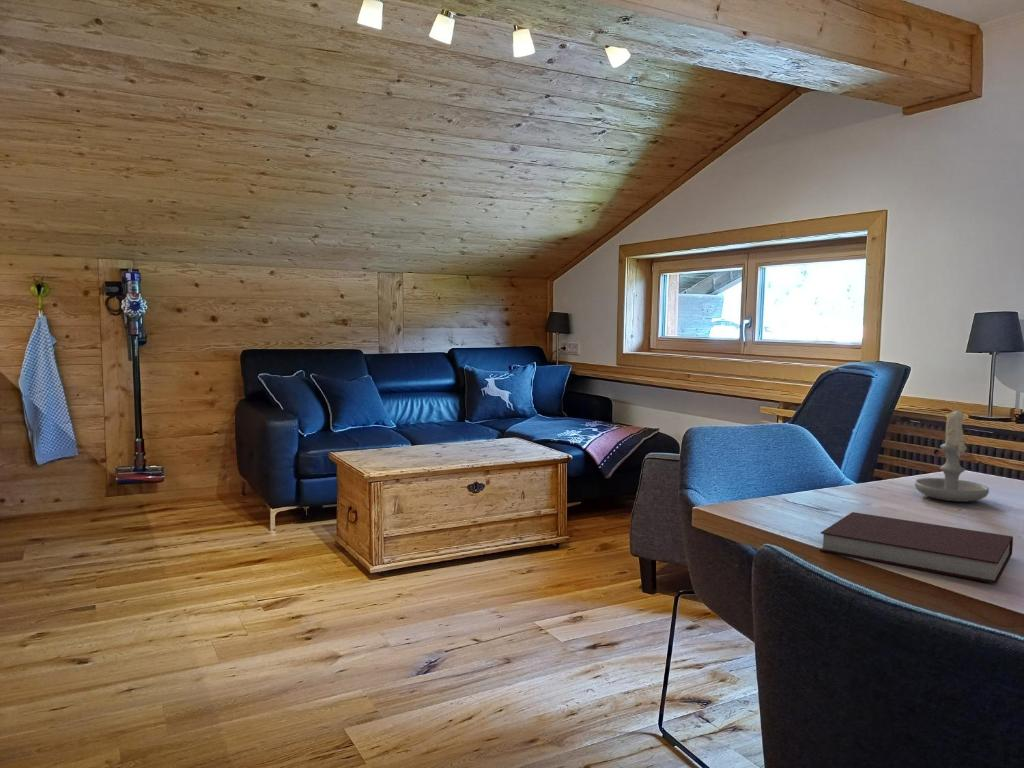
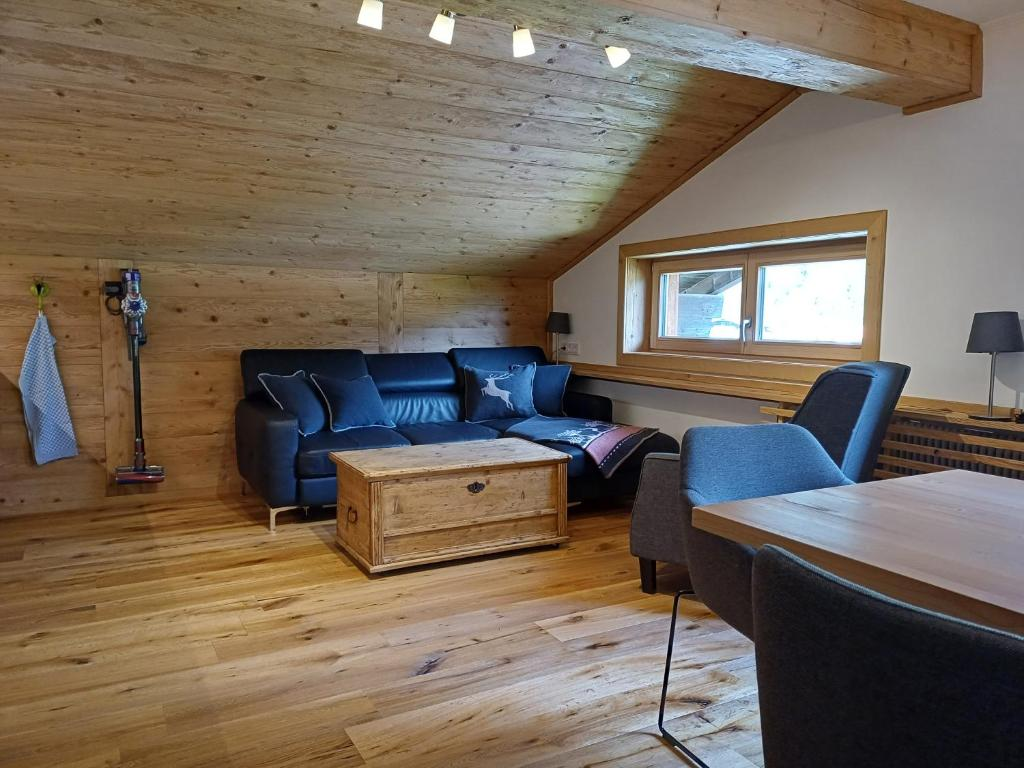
- candle [914,407,990,503]
- notebook [819,511,1014,584]
